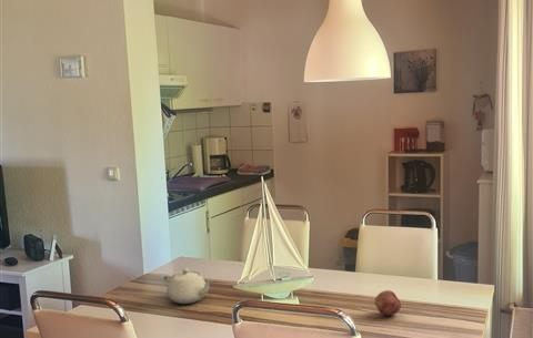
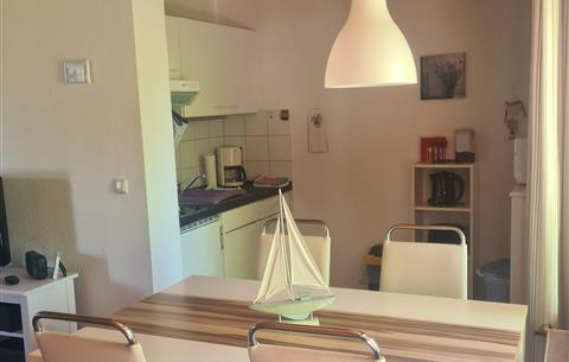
- teapot [162,267,214,305]
- fruit [373,289,402,317]
